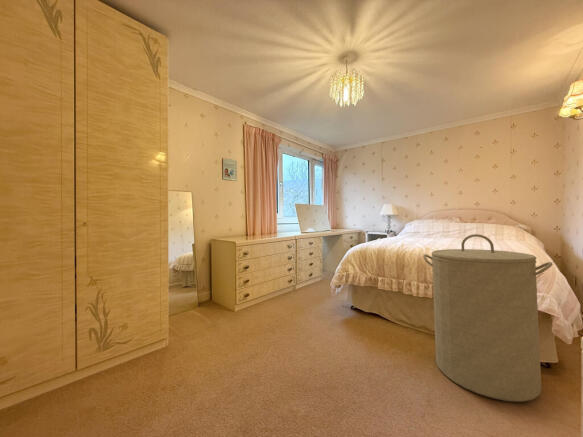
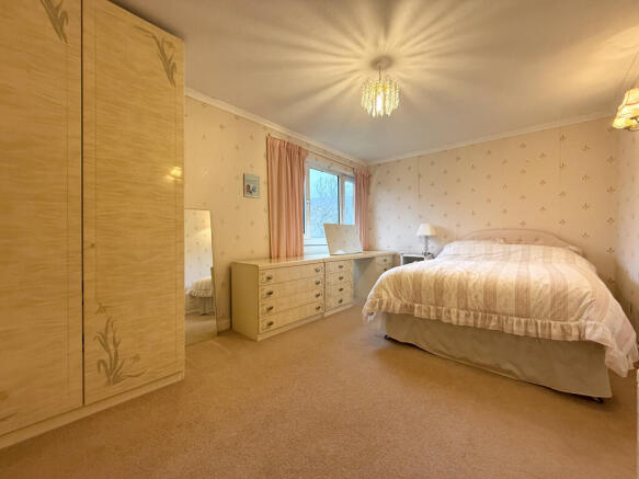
- laundry hamper [422,233,554,403]
